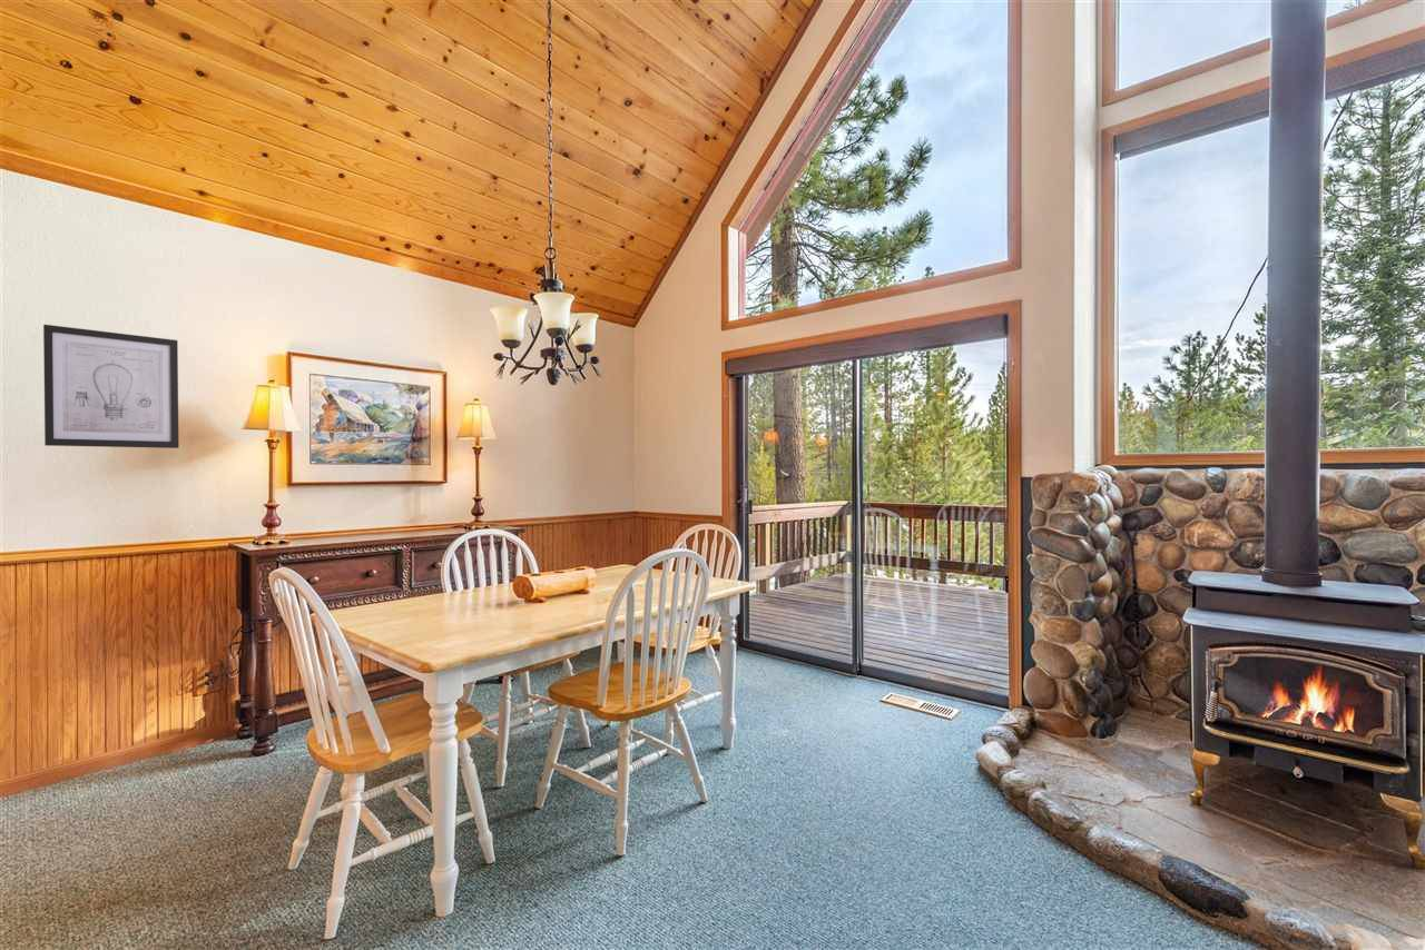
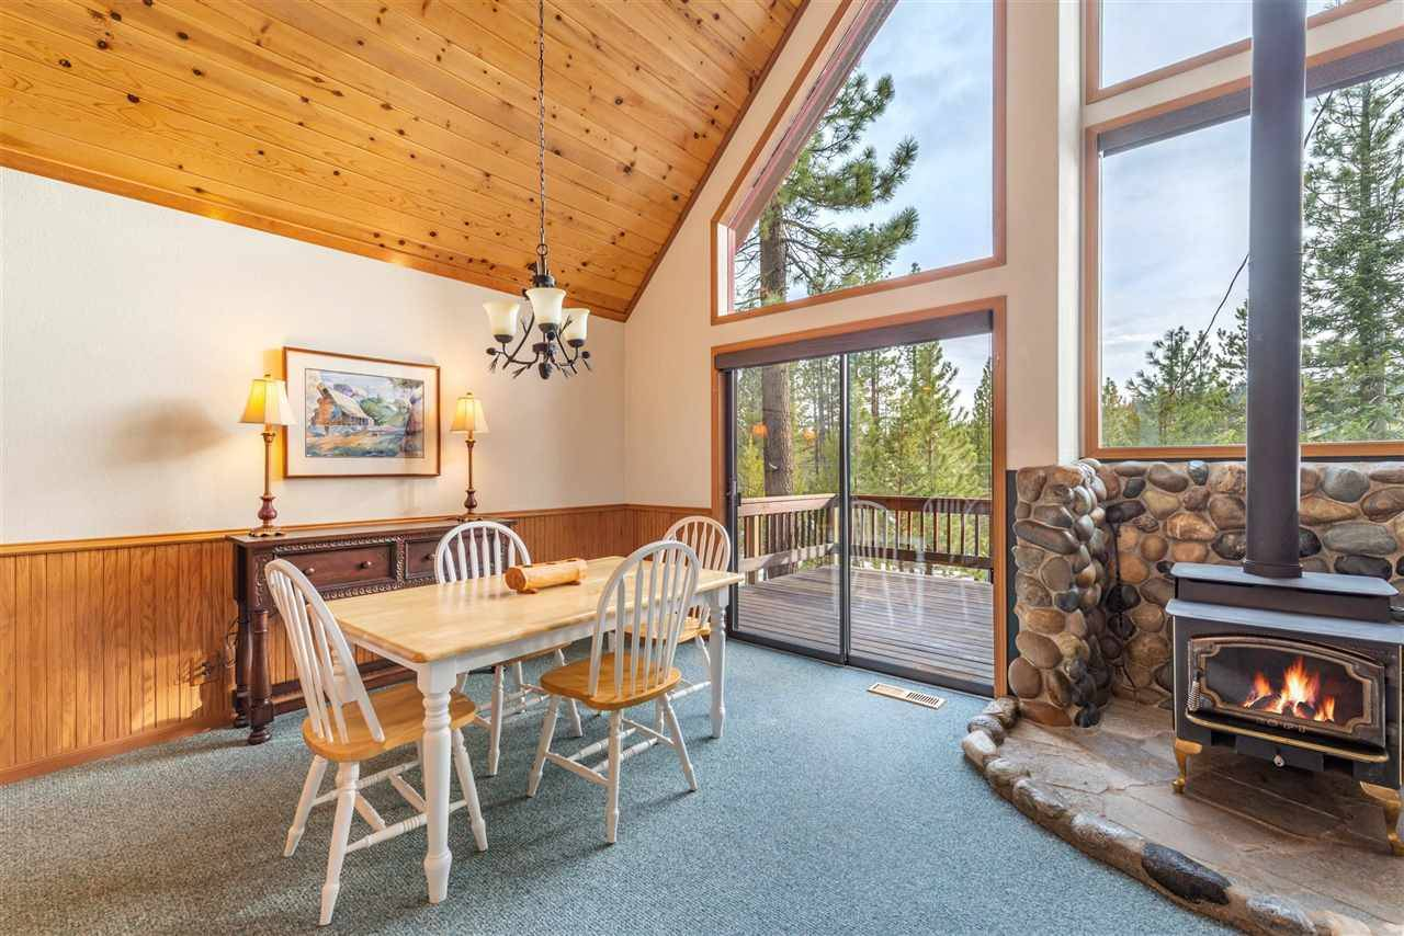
- wall art [42,324,180,449]
